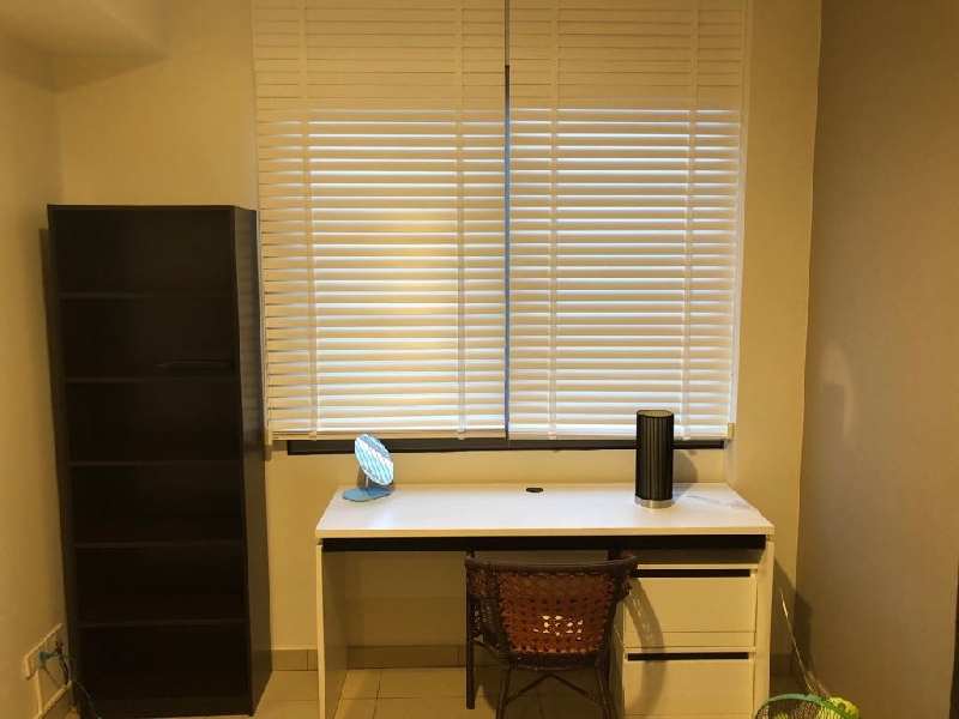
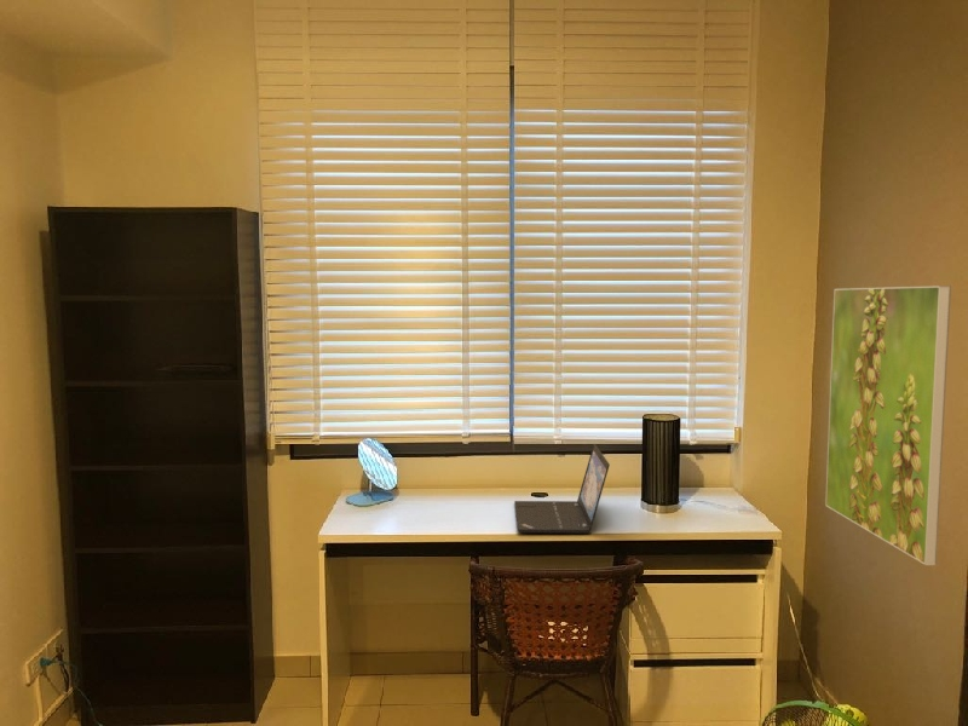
+ laptop [513,443,611,535]
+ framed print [824,284,952,566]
